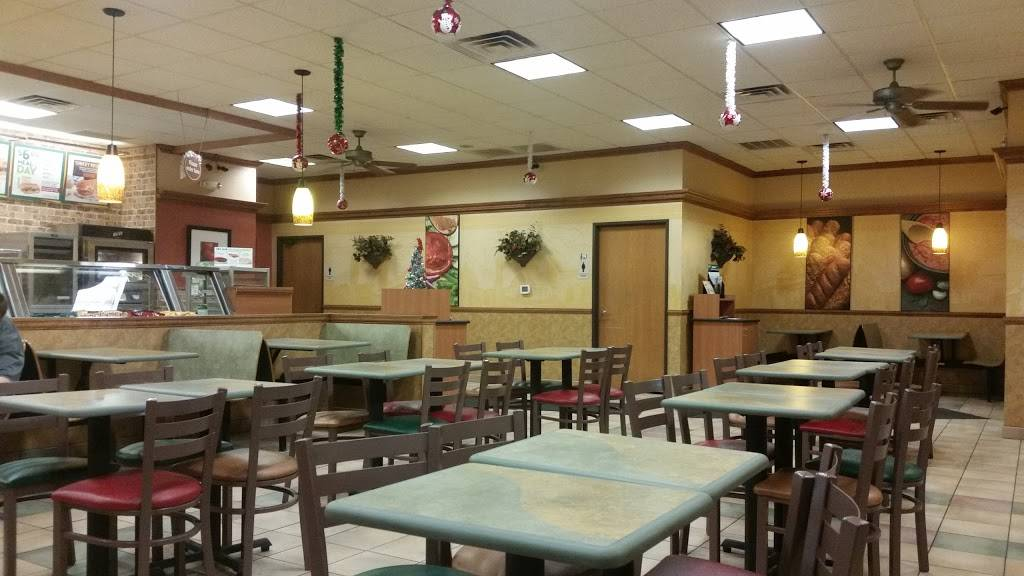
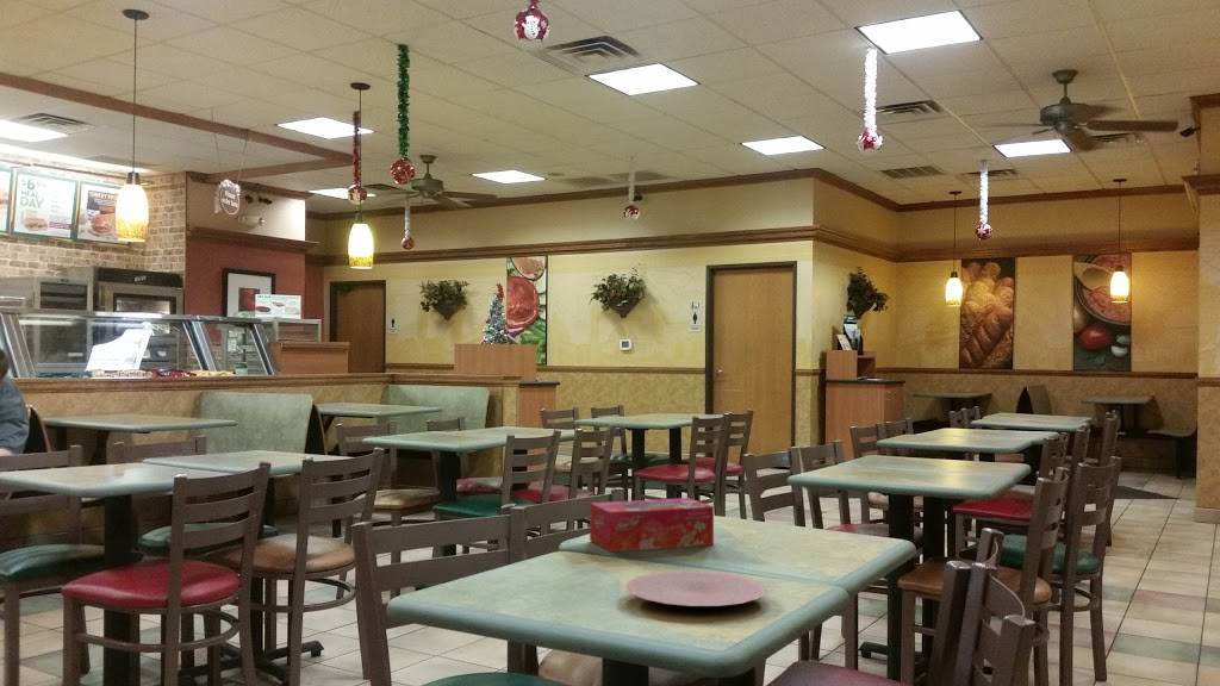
+ tissue box [589,497,715,553]
+ plate [624,569,767,607]
